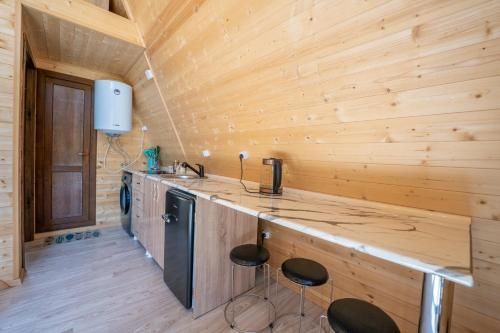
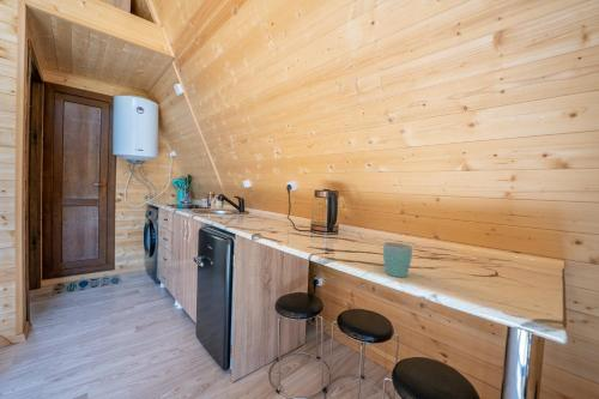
+ mug [382,241,413,278]
